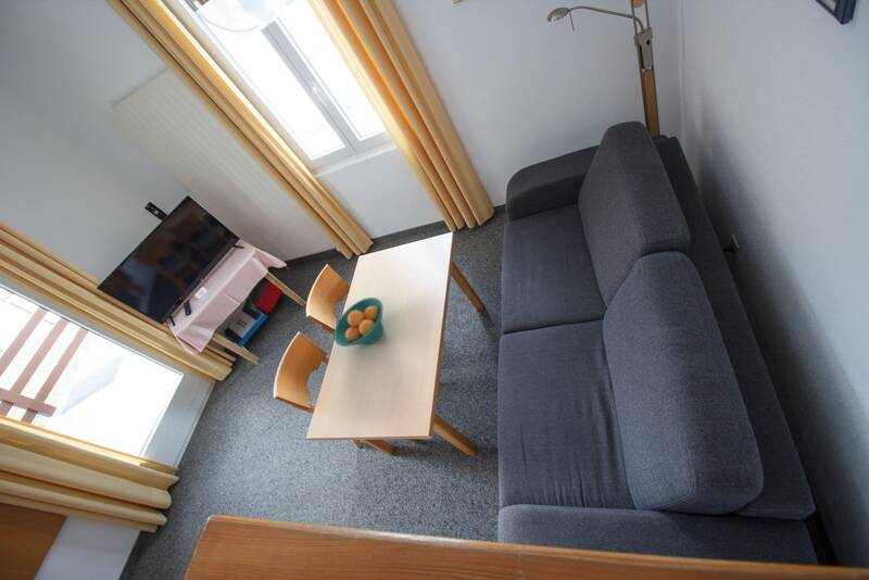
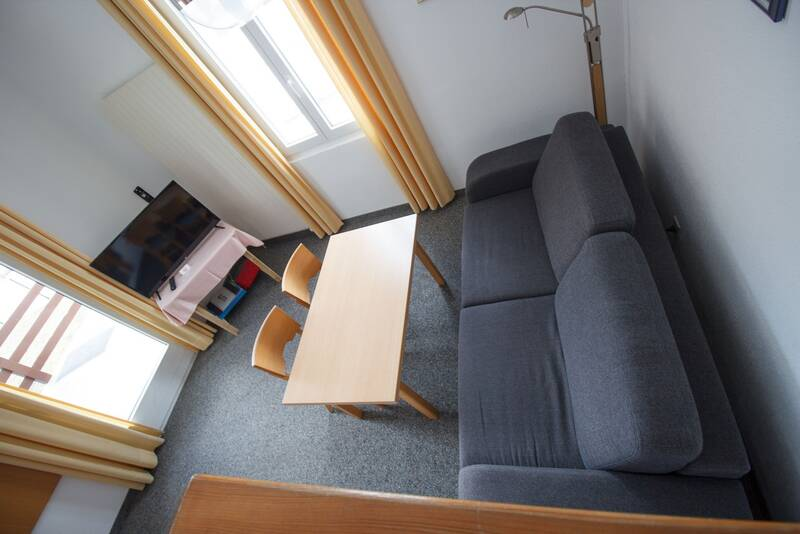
- fruit bowl [332,297,383,348]
